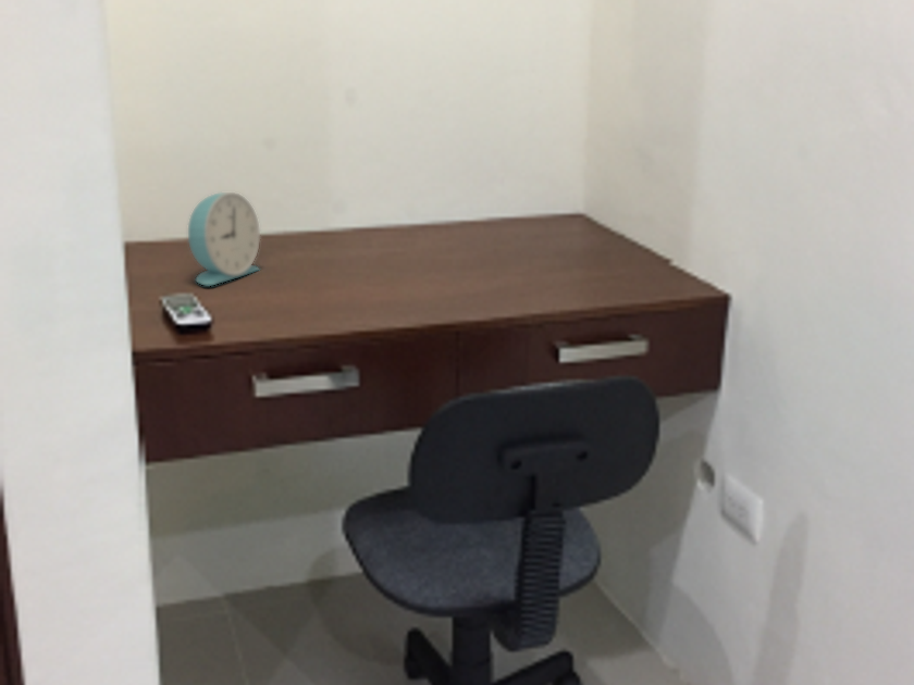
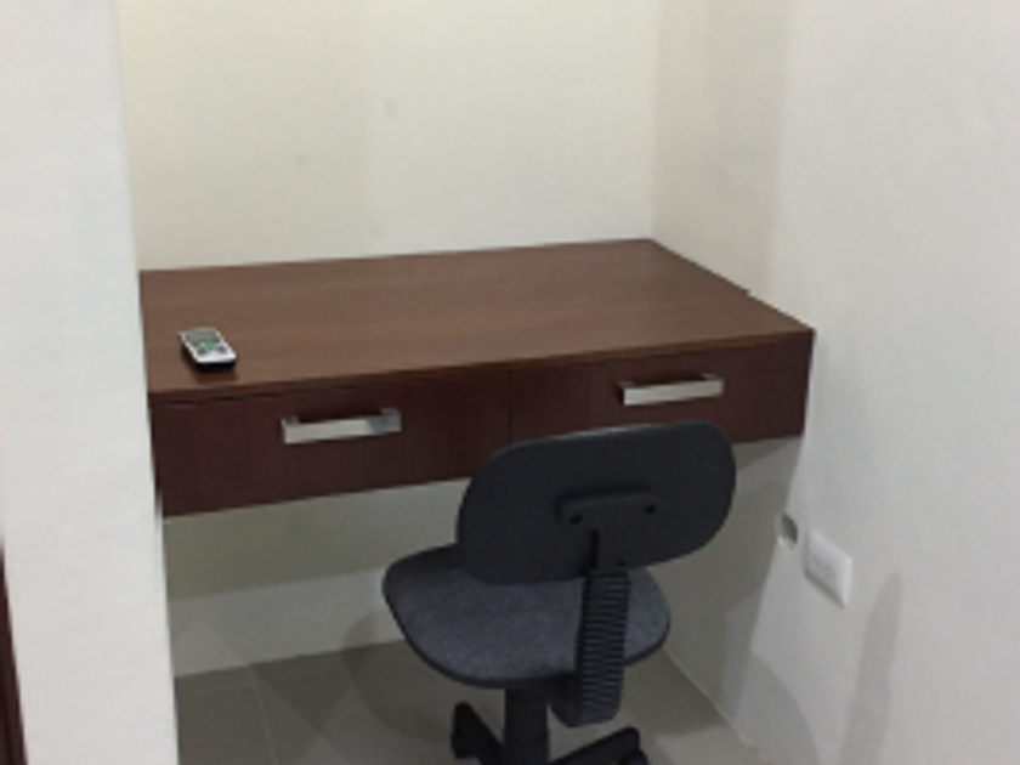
- alarm clock [187,191,261,286]
